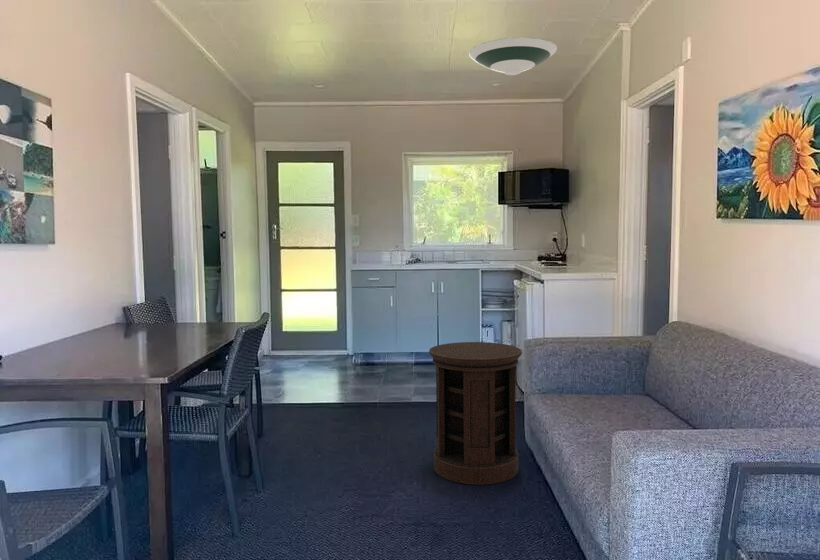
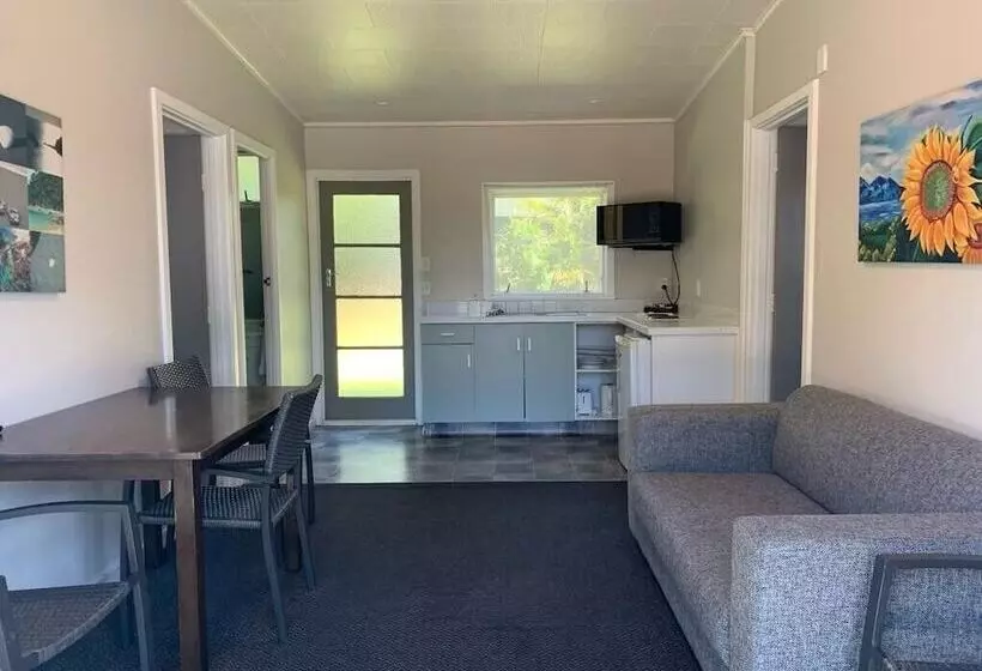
- side table [428,341,523,485]
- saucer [468,36,558,76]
